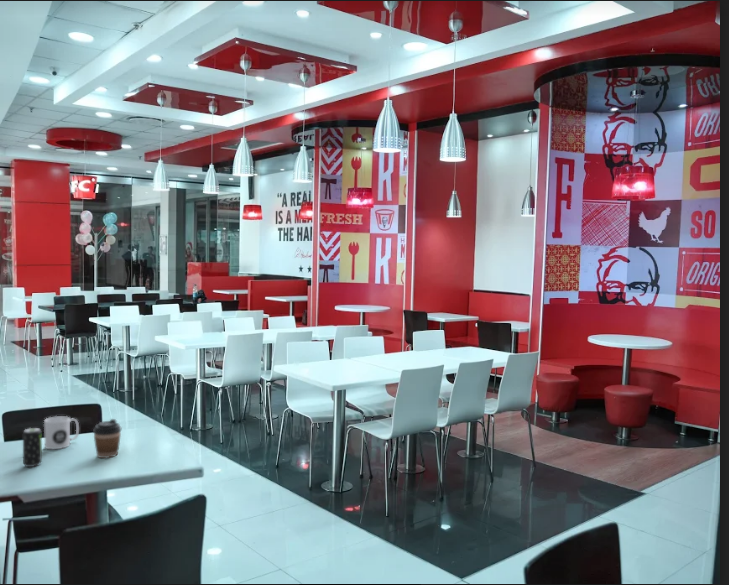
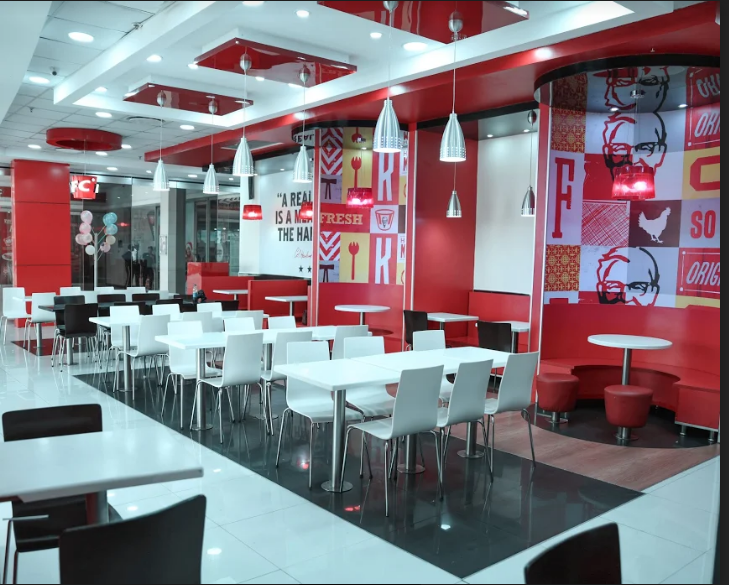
- coffee cup [92,418,122,459]
- mug [43,415,80,450]
- beverage can [22,427,43,468]
